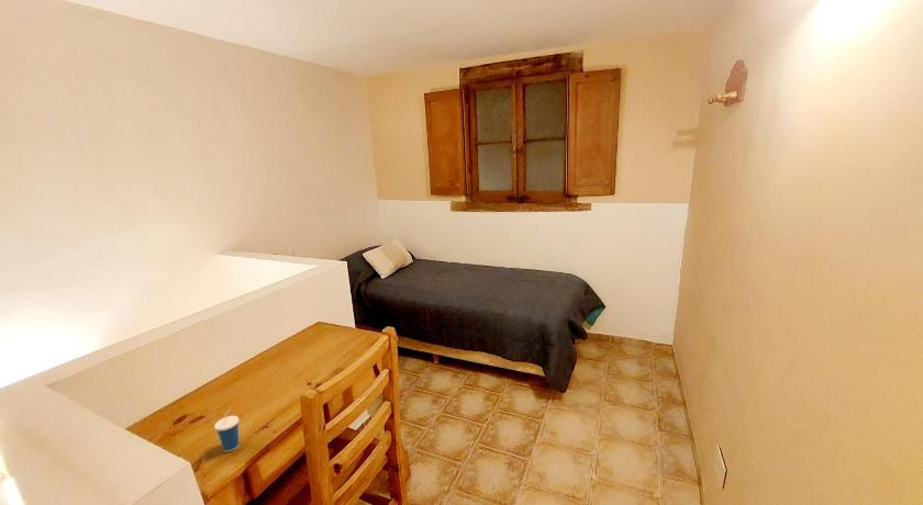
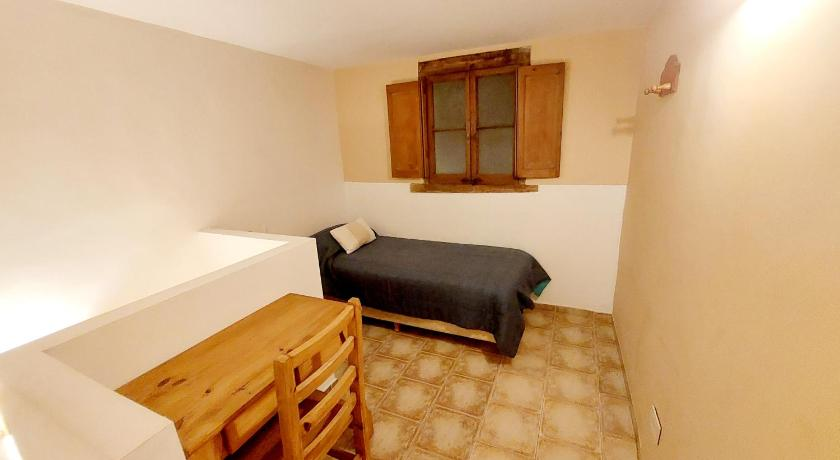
- cup [213,407,241,452]
